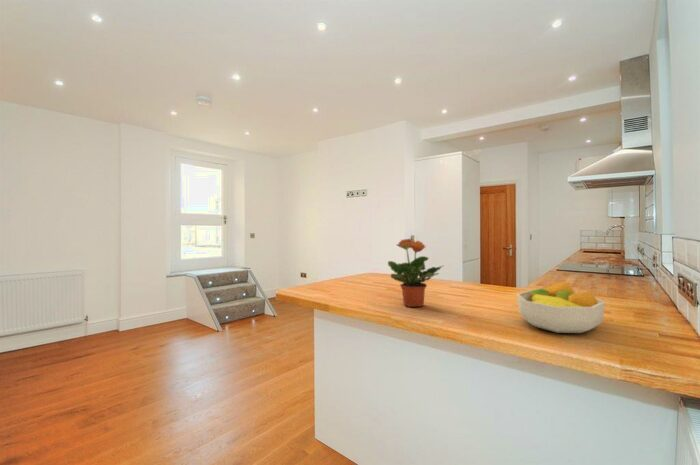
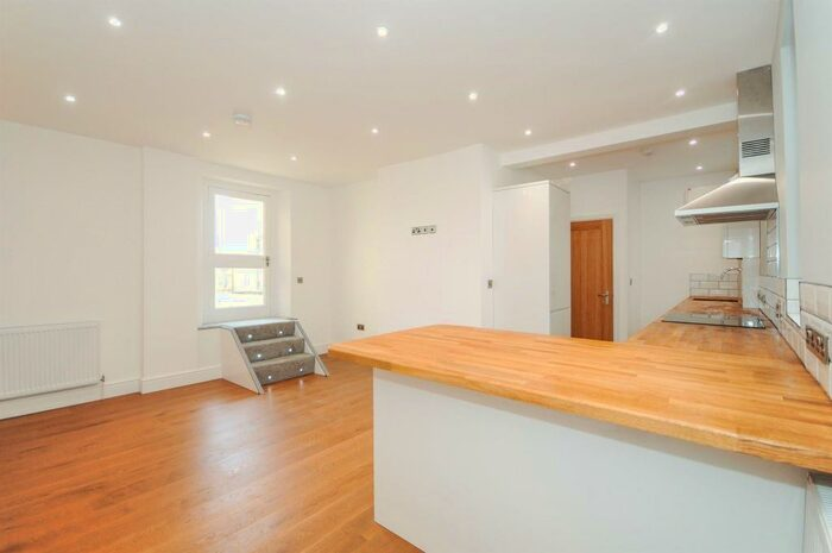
- potted plant [387,238,445,308]
- fruit bowl [516,281,606,334]
